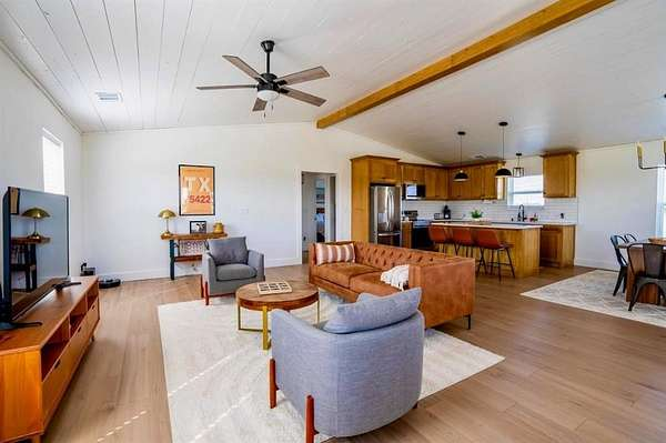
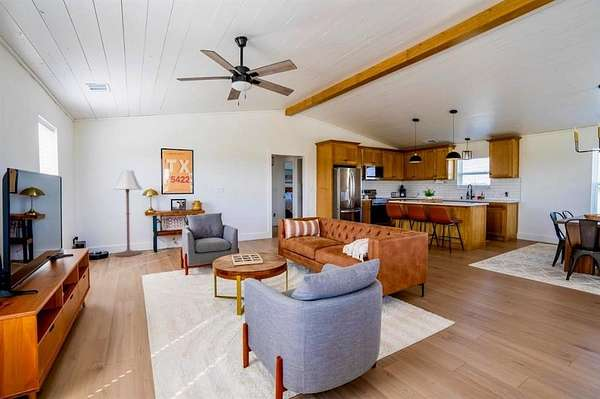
+ floor lamp [111,169,143,258]
